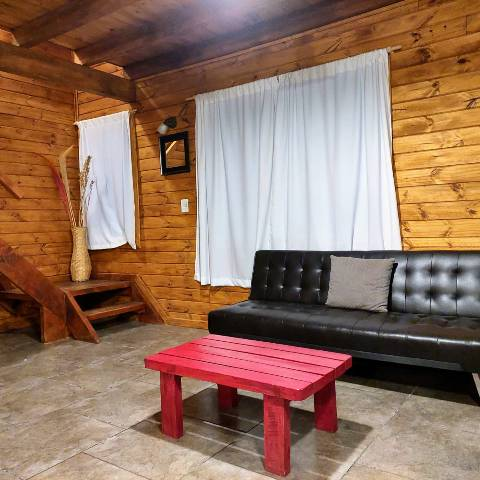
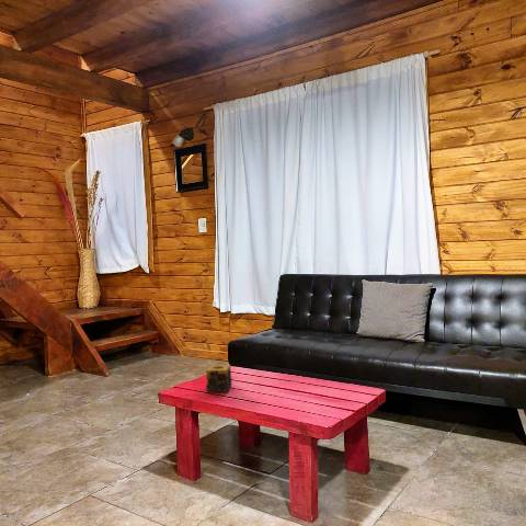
+ candle [205,364,232,393]
